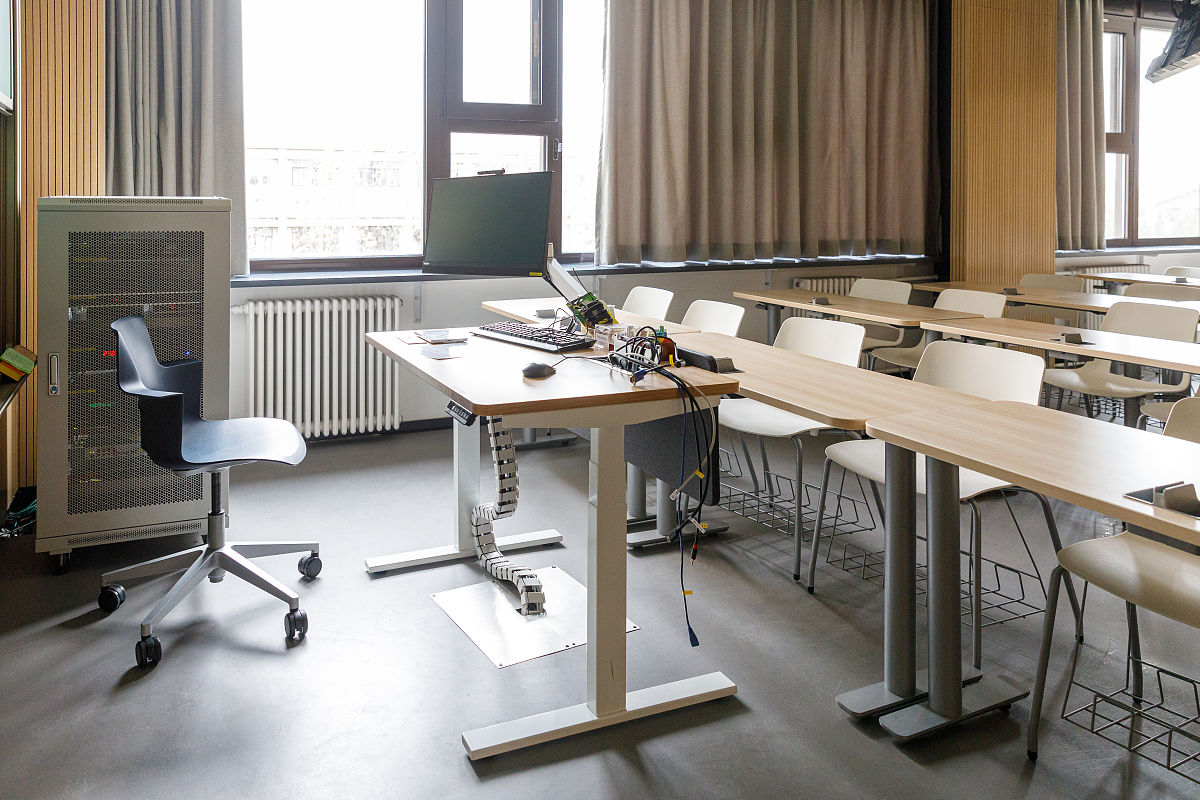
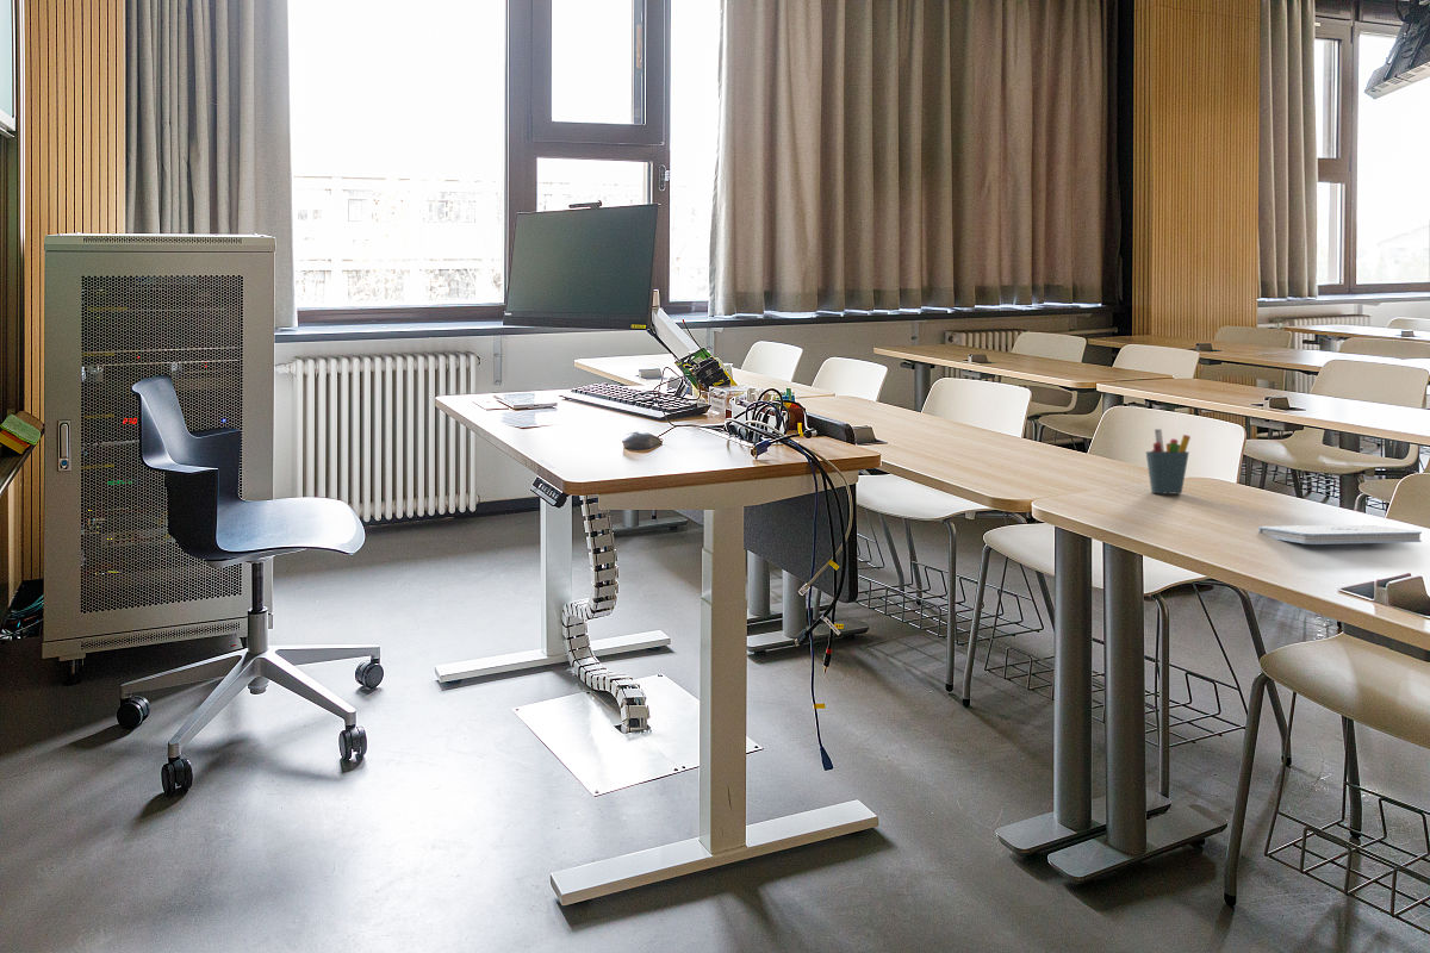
+ notepad [1257,524,1423,546]
+ pen holder [1145,428,1192,494]
